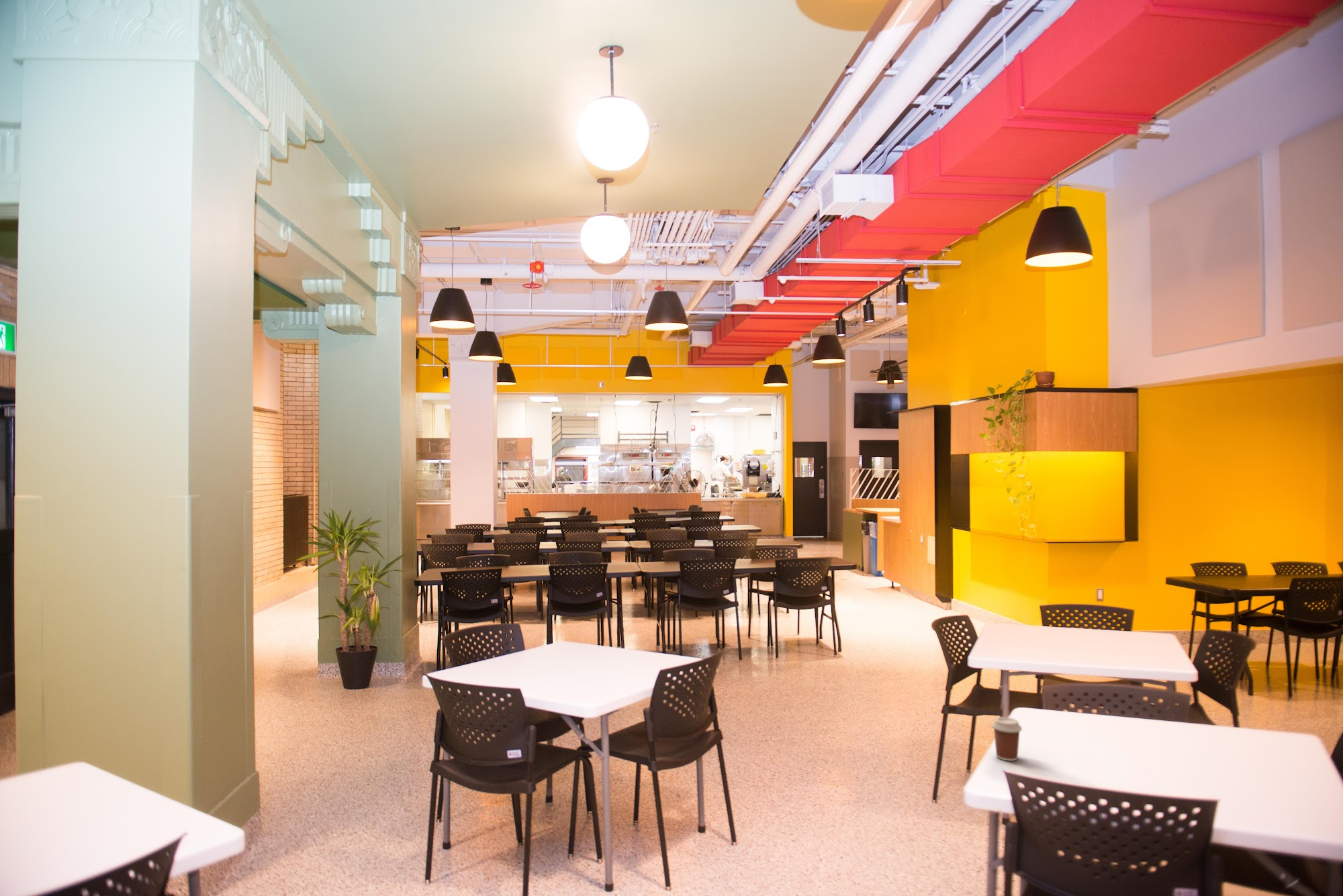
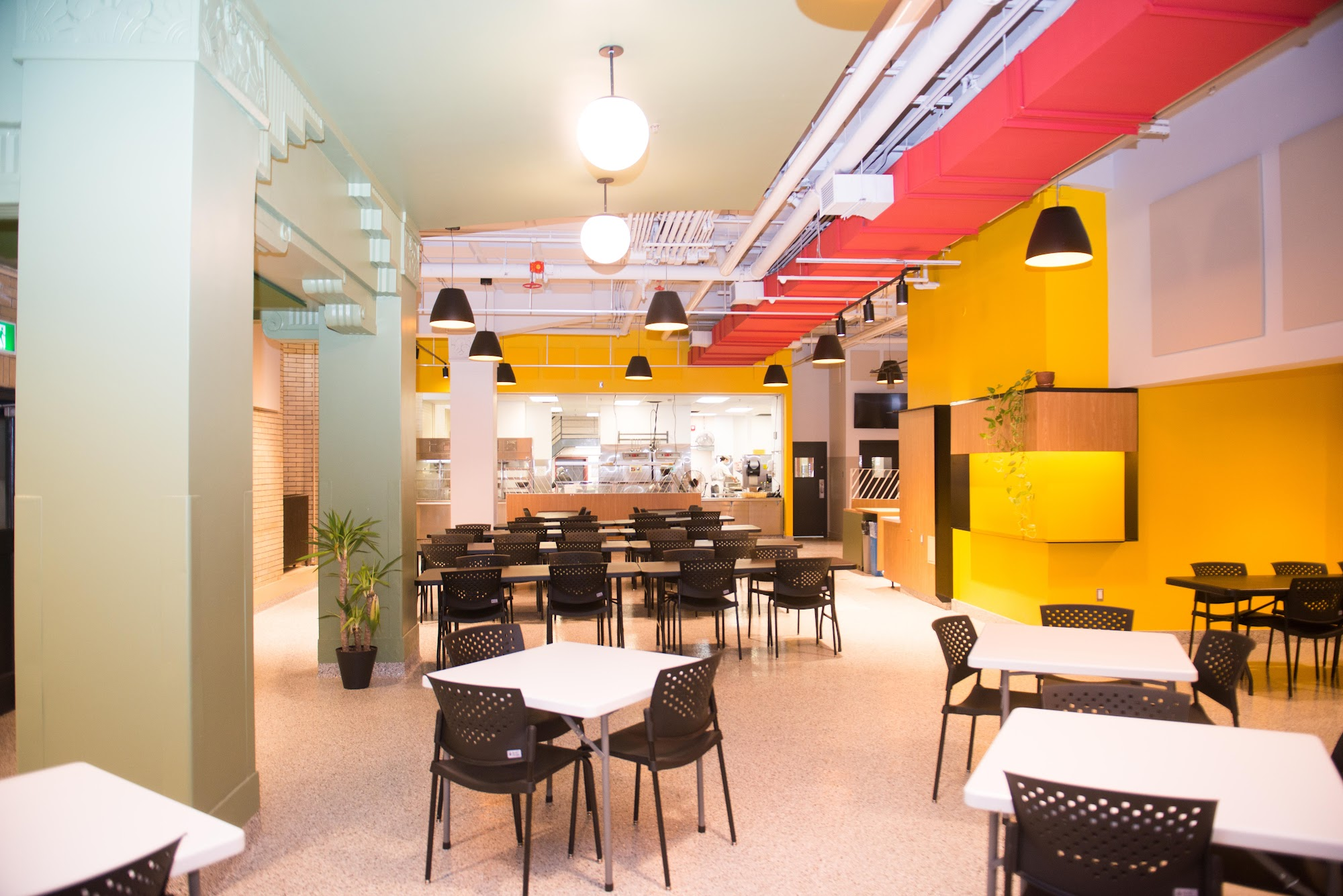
- coffee cup [991,716,1023,762]
